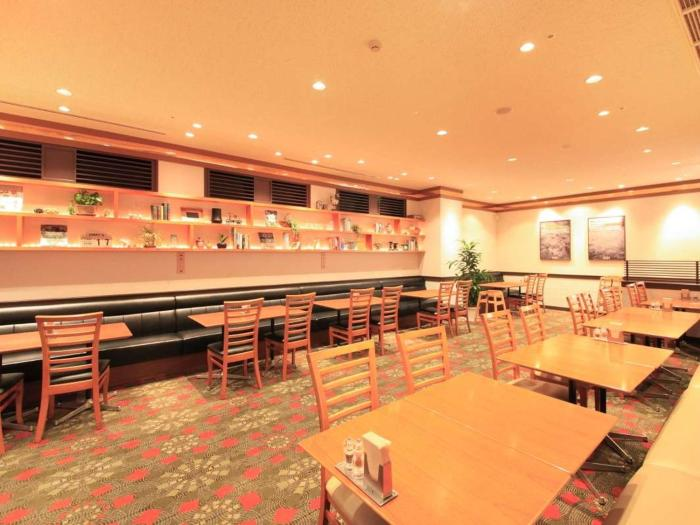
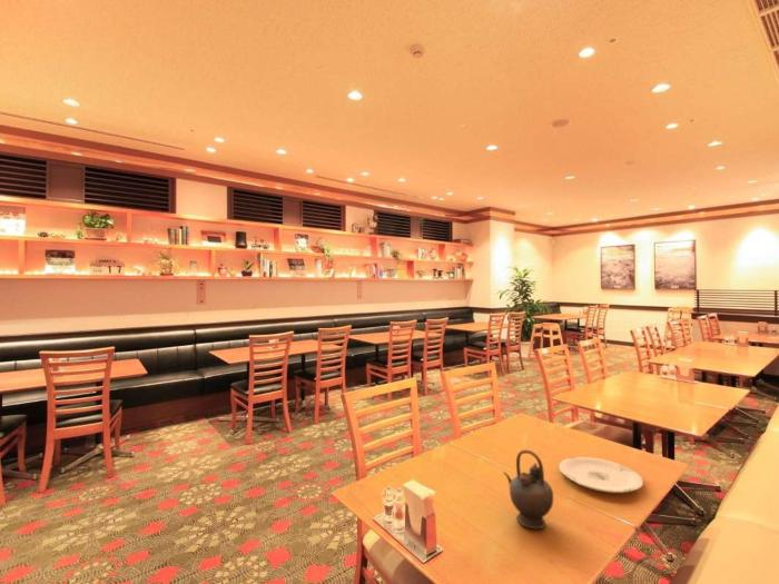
+ plate [558,456,644,494]
+ teapot [502,448,554,529]
